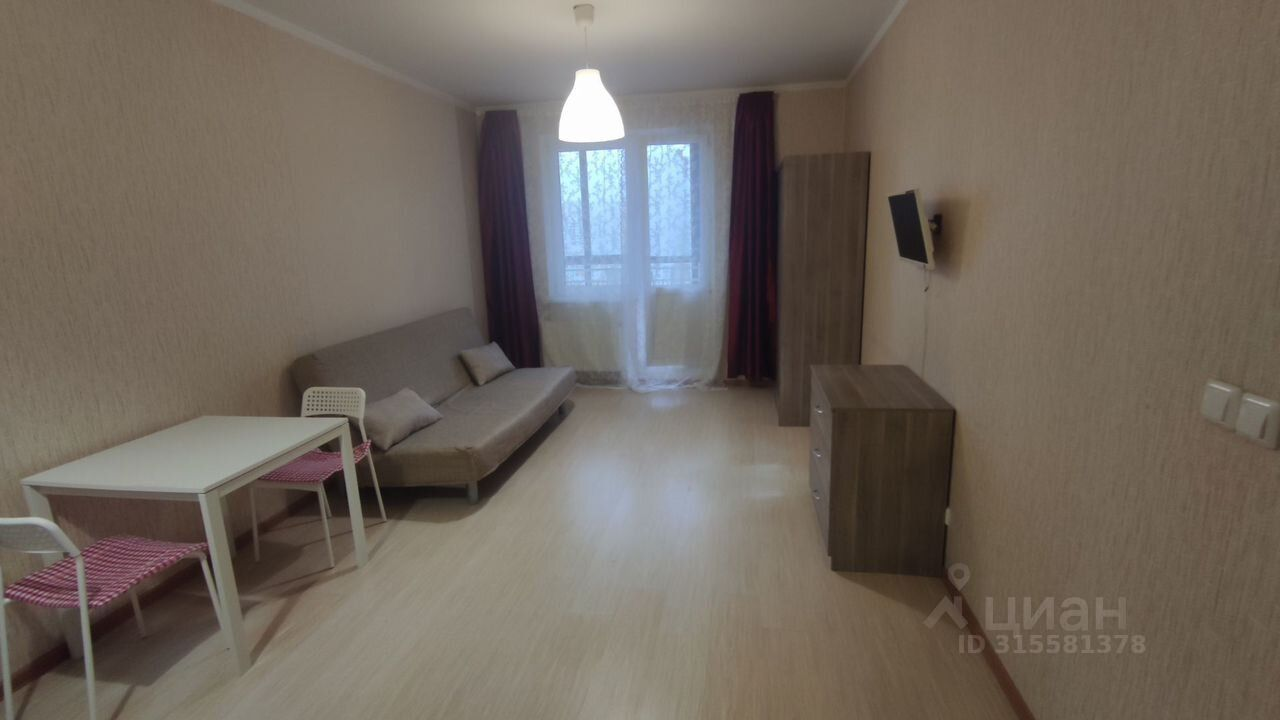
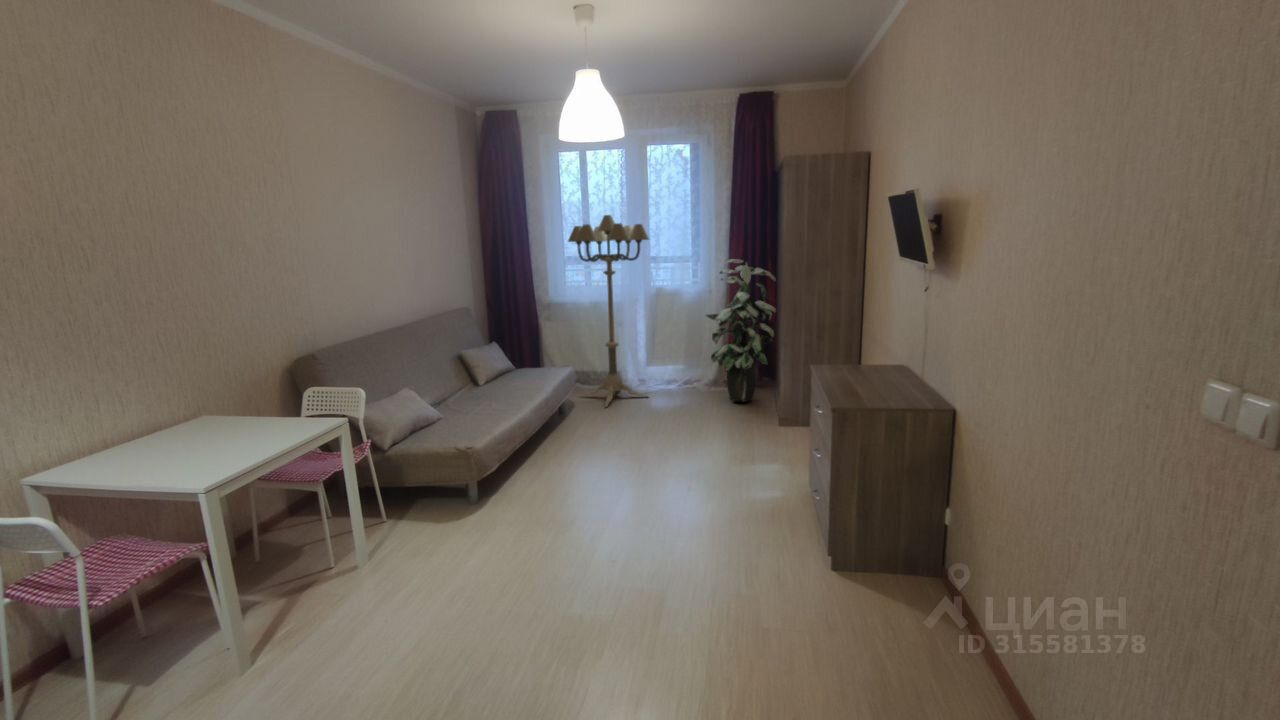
+ floor lamp [567,214,651,408]
+ indoor plant [704,258,777,403]
